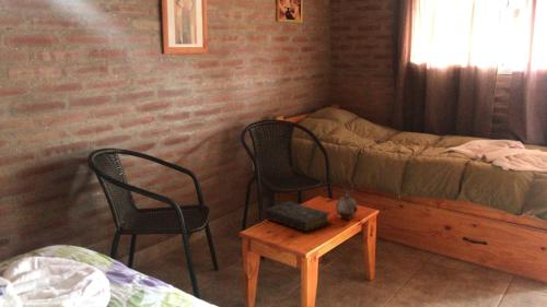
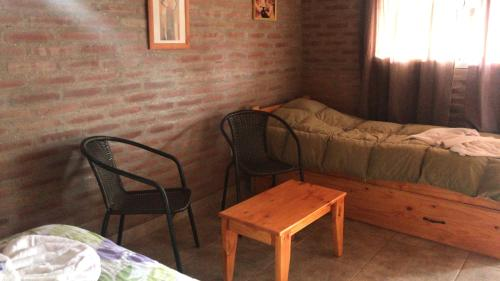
- vase [335,188,359,220]
- book [265,200,331,233]
